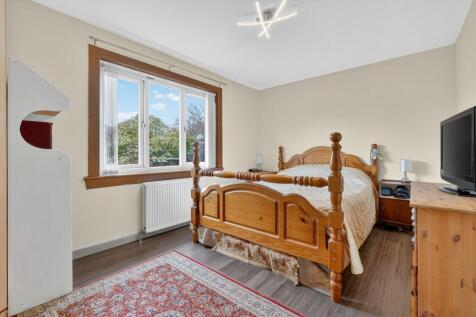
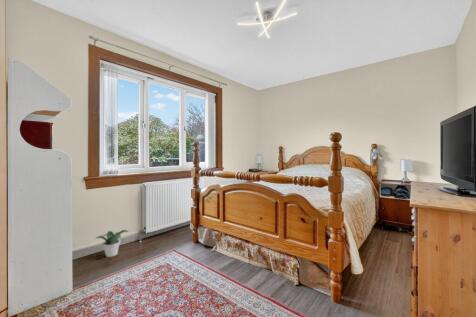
+ potted plant [94,229,130,258]
